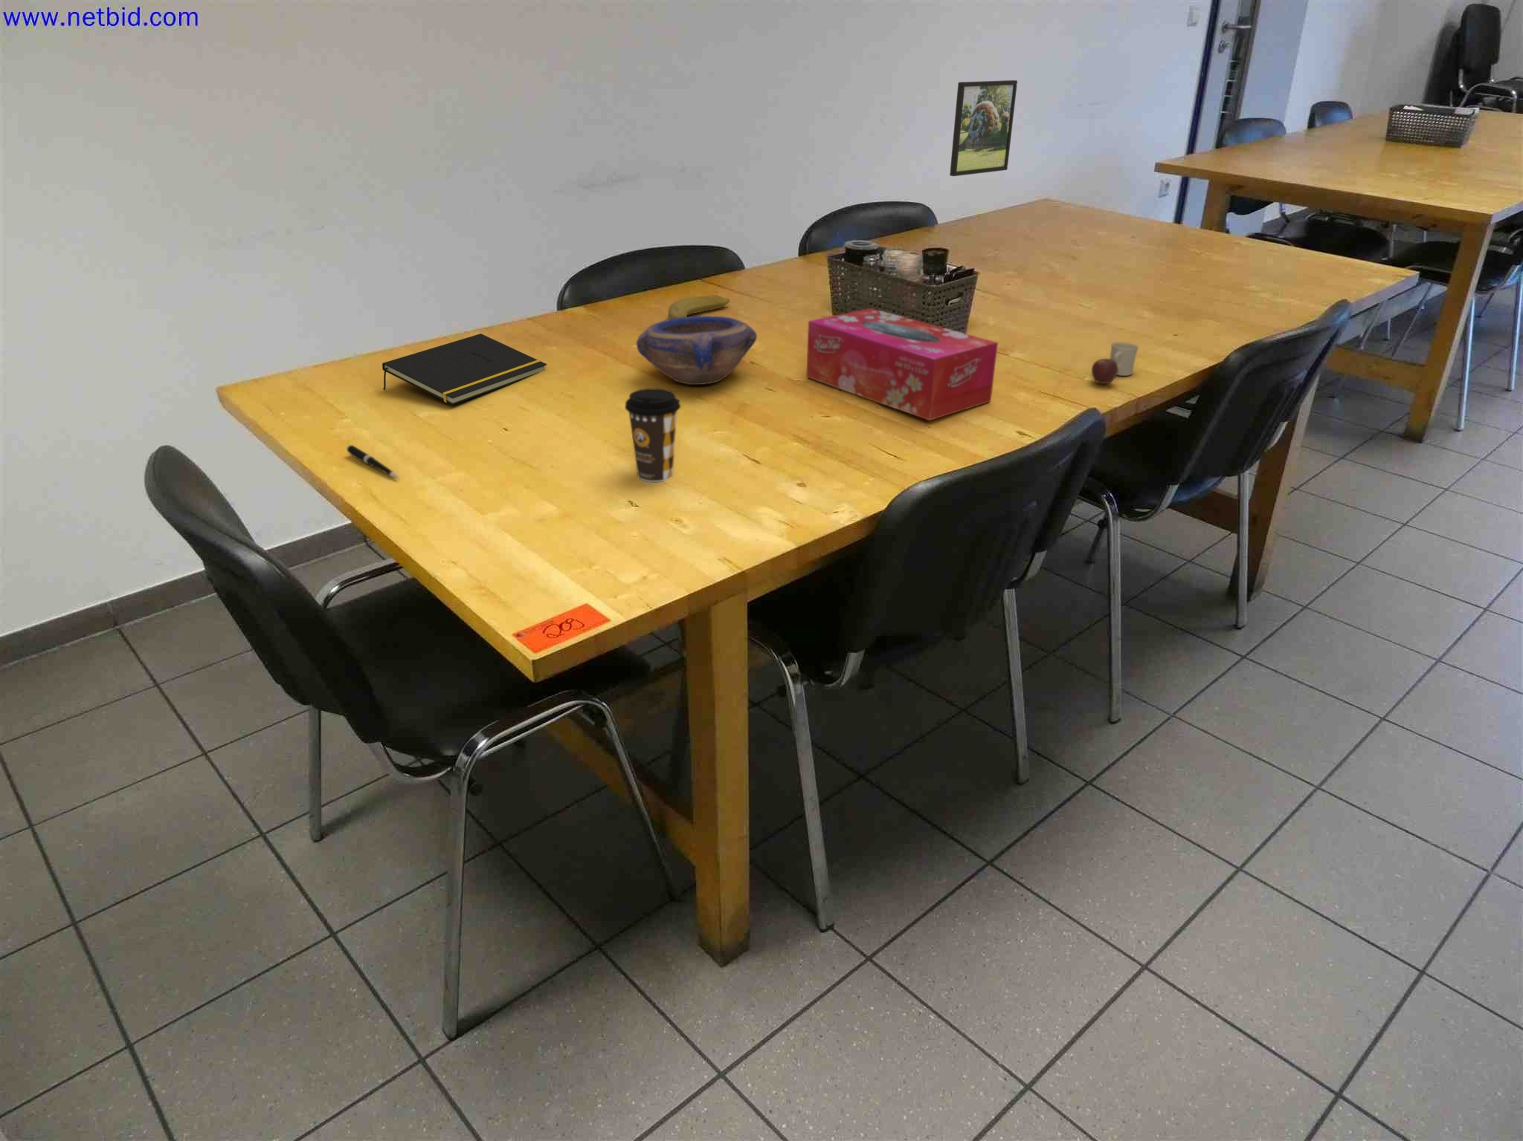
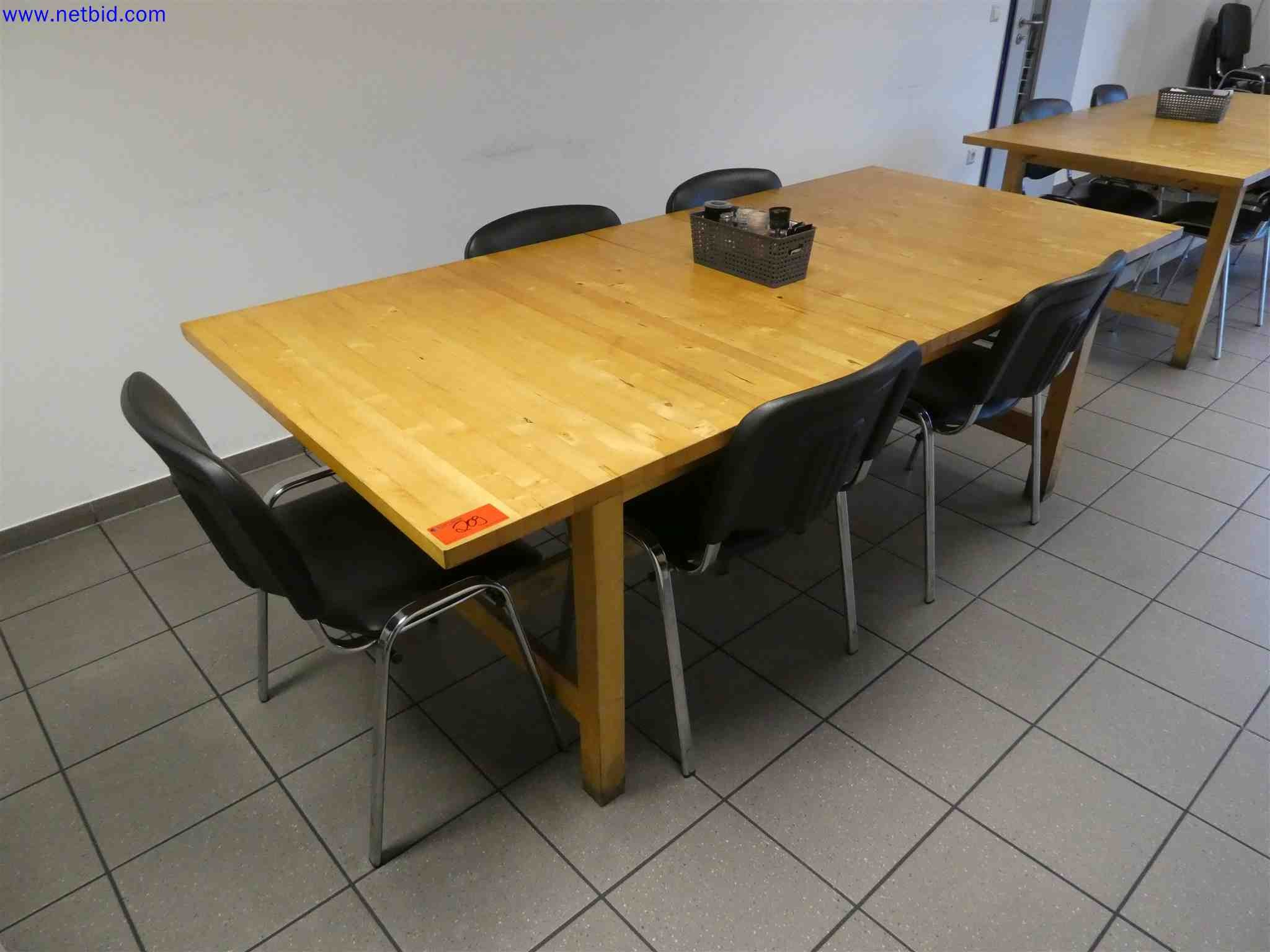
- notepad [381,333,547,405]
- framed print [949,79,1018,177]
- bowl [636,315,758,386]
- pen [345,445,401,479]
- fruit [667,295,730,320]
- tissue box [806,308,999,421]
- coffee cup [624,388,681,483]
- mug [1091,340,1139,384]
